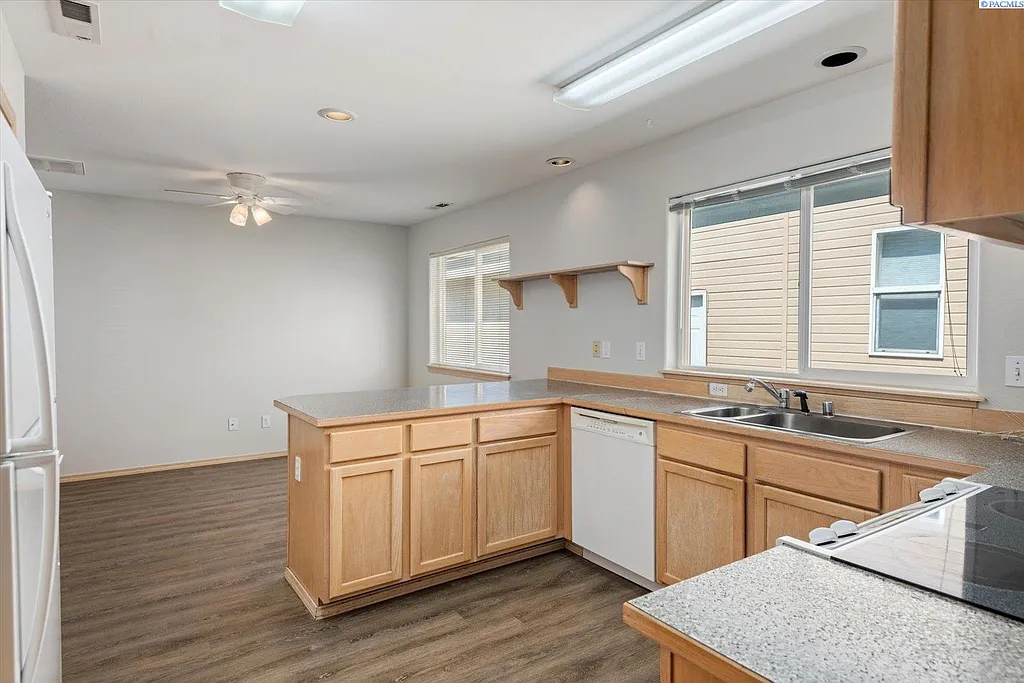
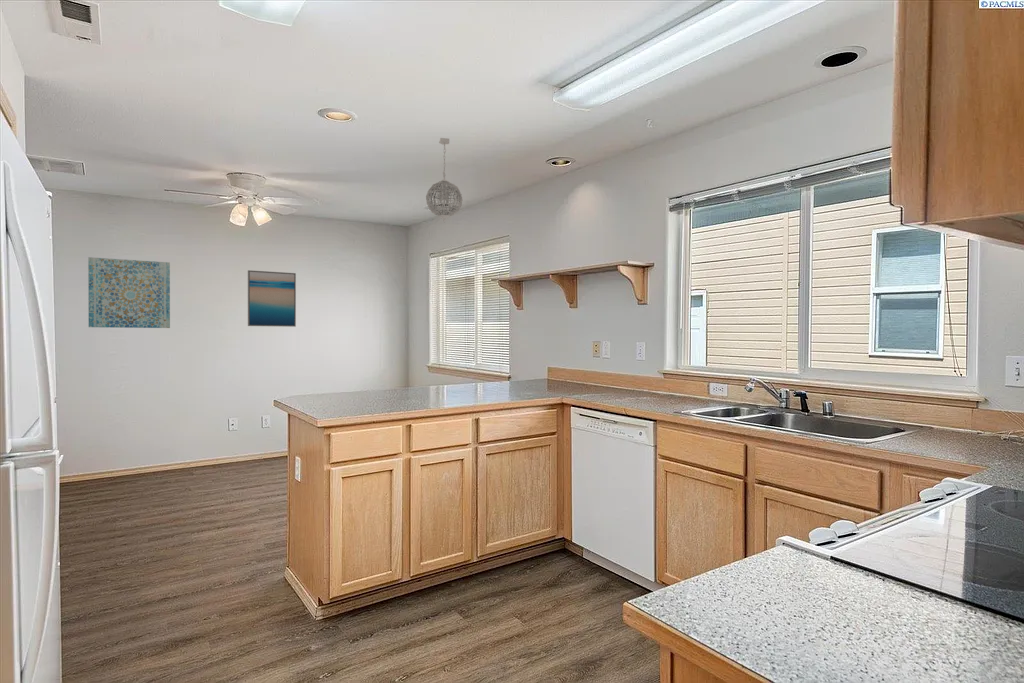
+ pendant light [425,137,463,223]
+ wall art [247,269,297,328]
+ wall art [87,256,171,329]
